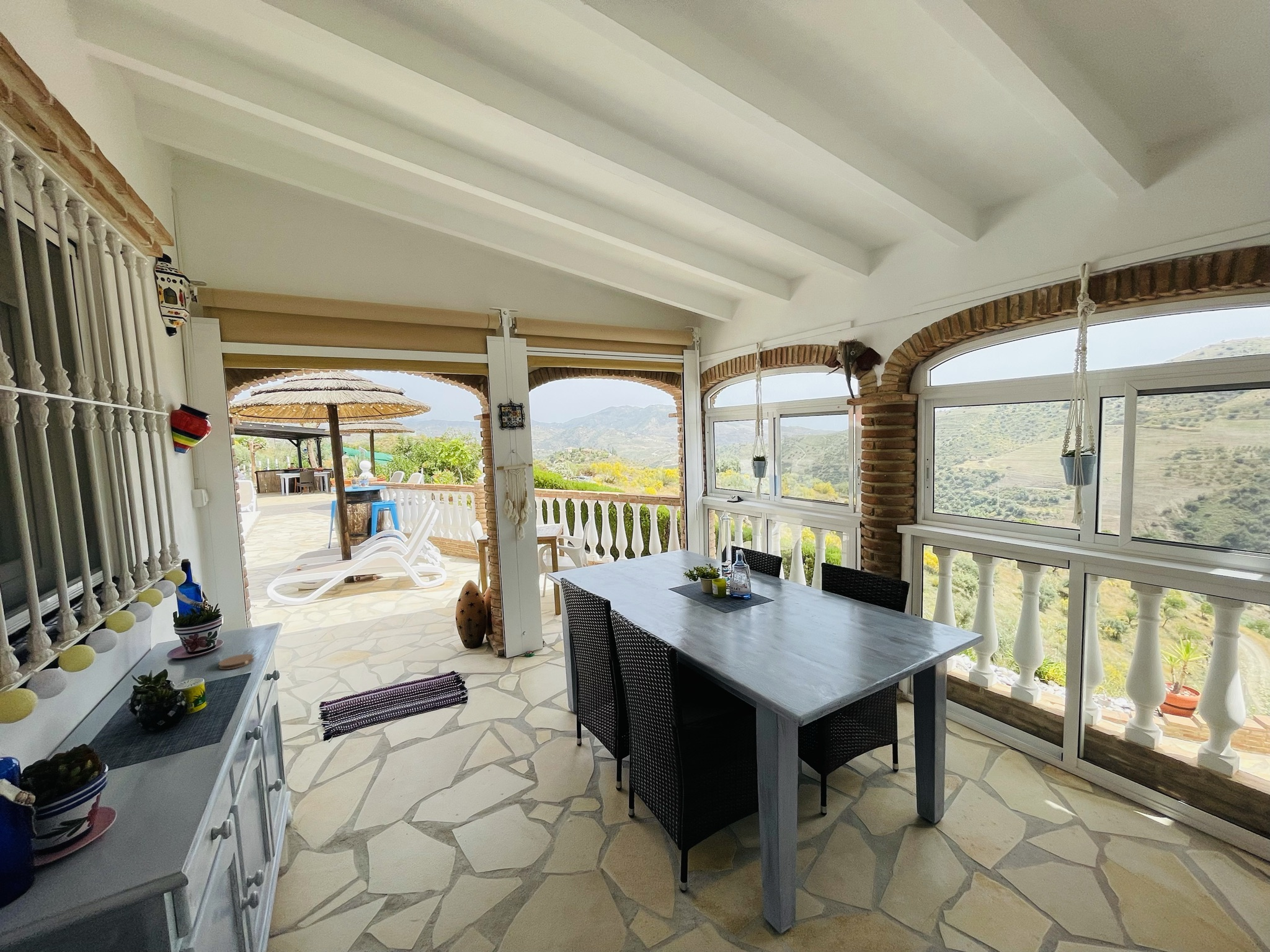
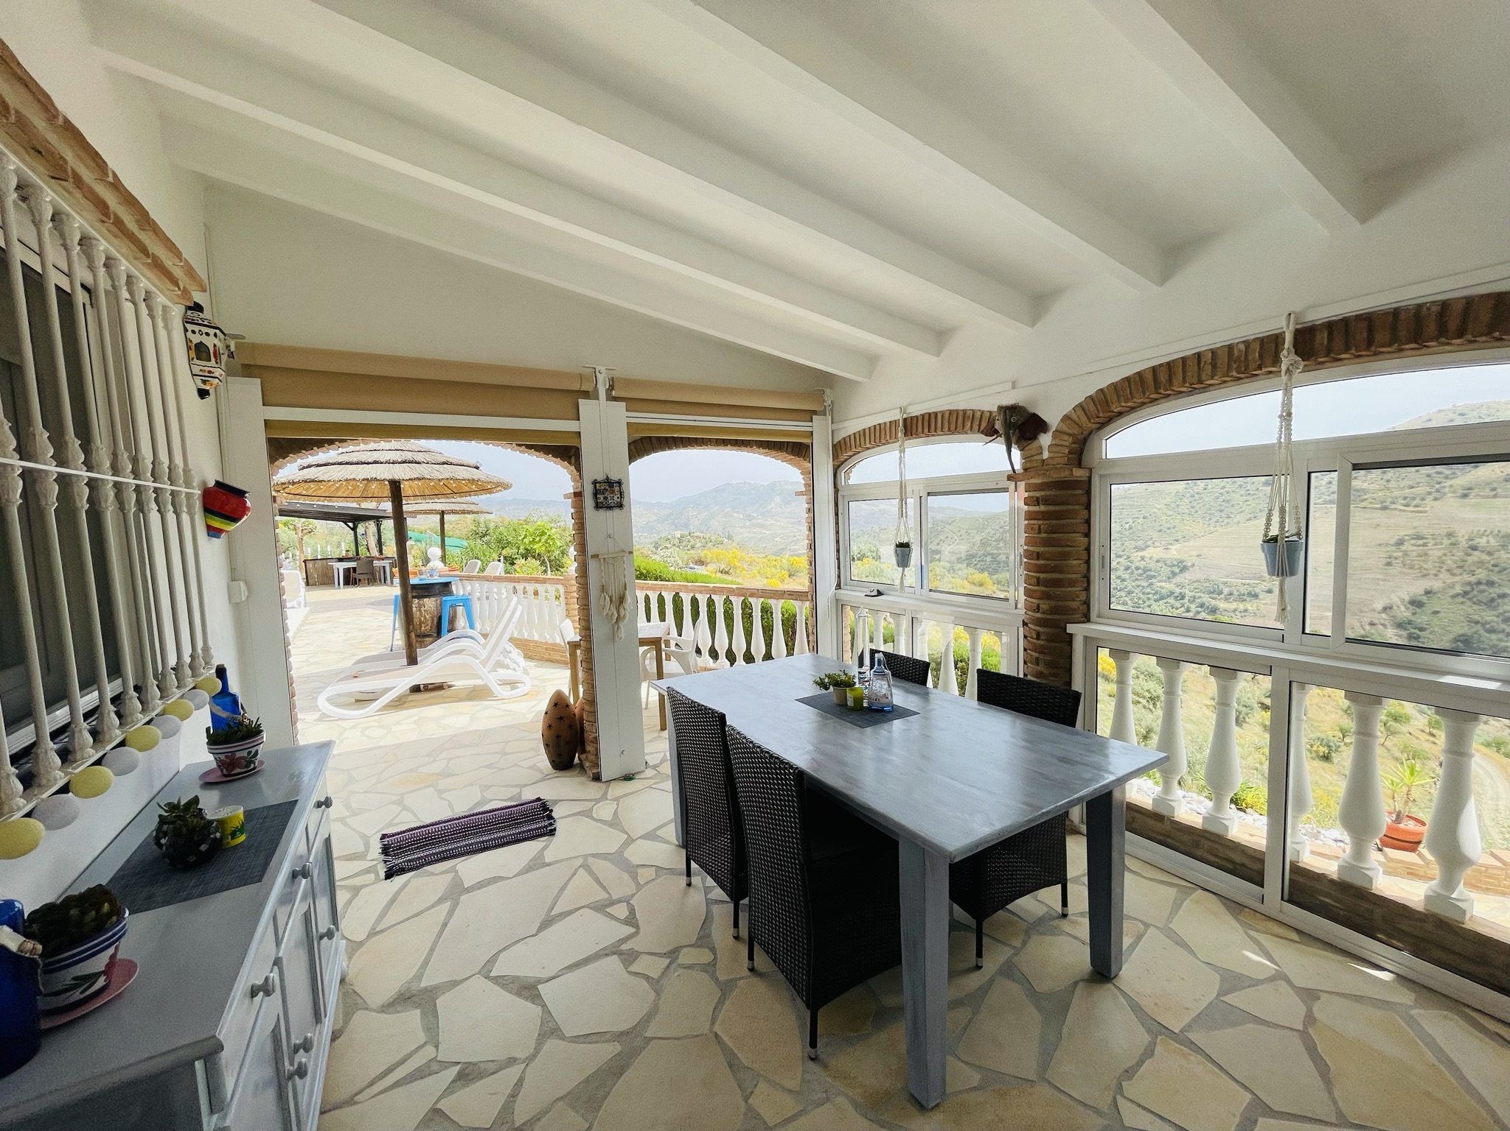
- coaster [218,653,254,670]
